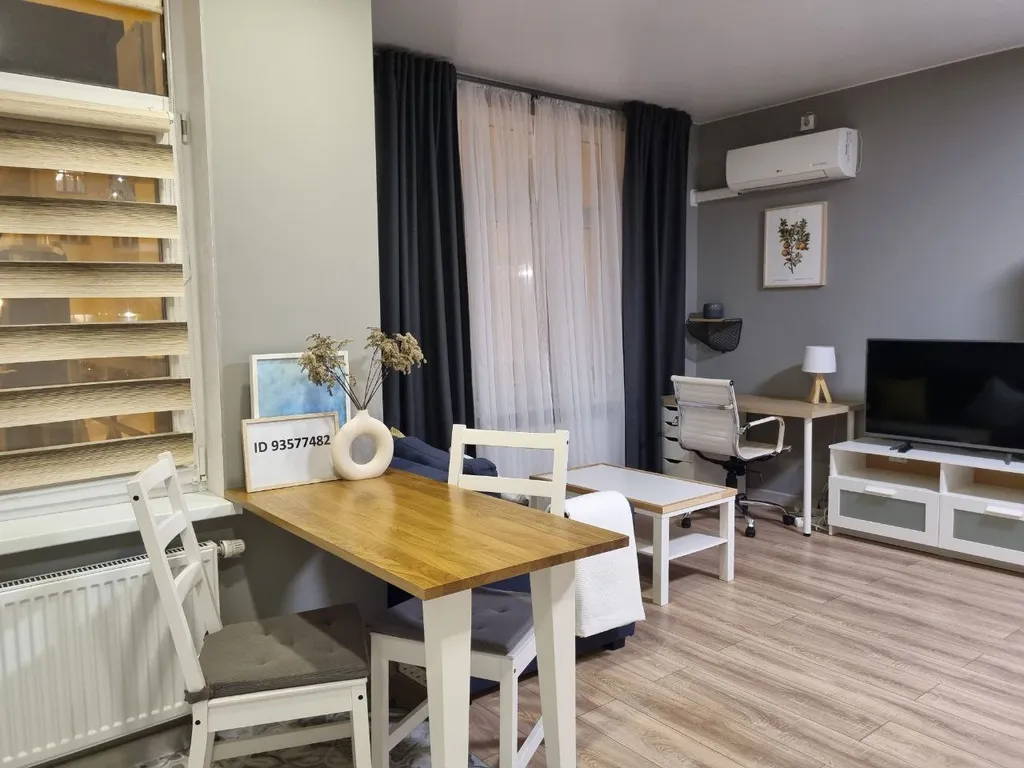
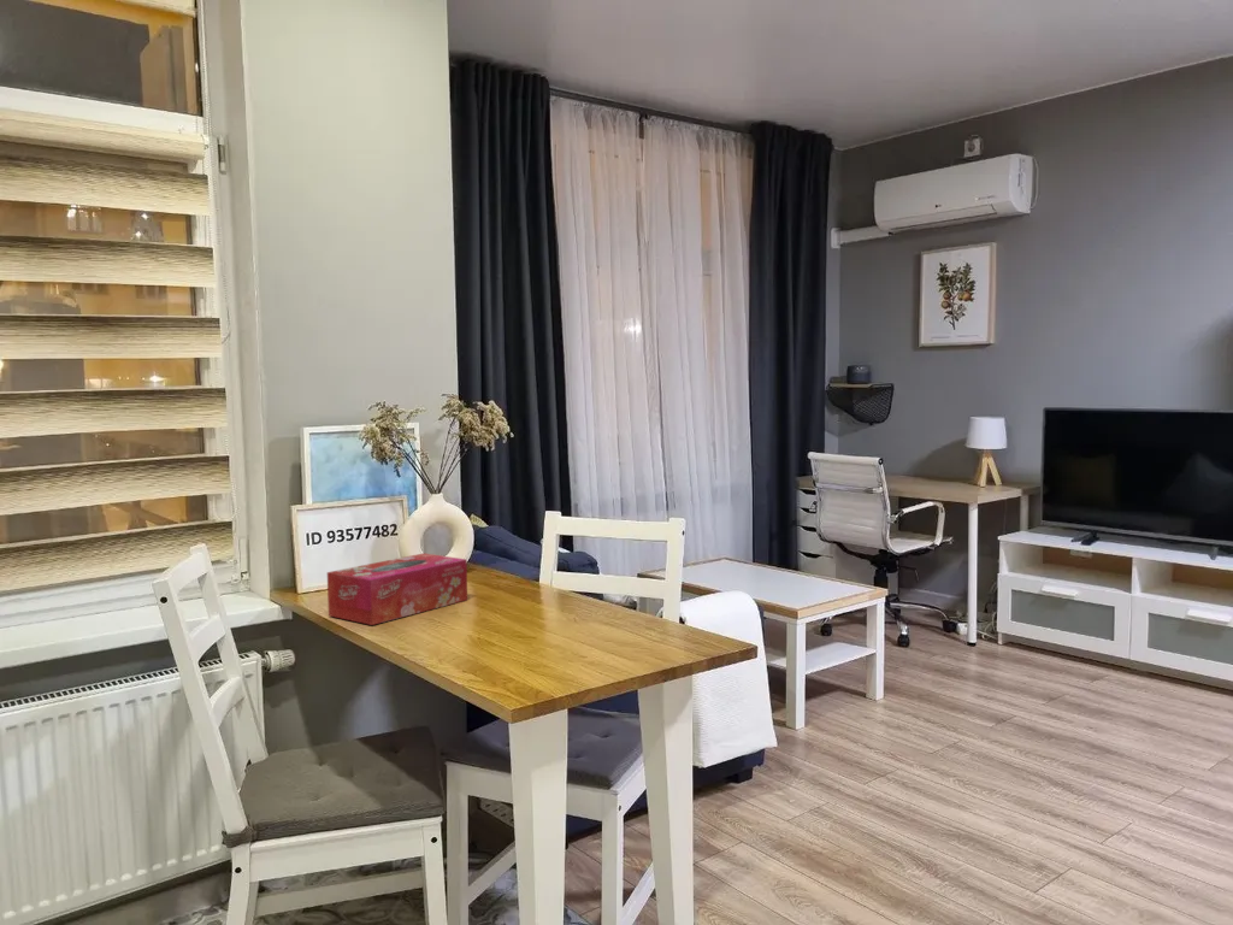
+ tissue box [326,552,468,626]
